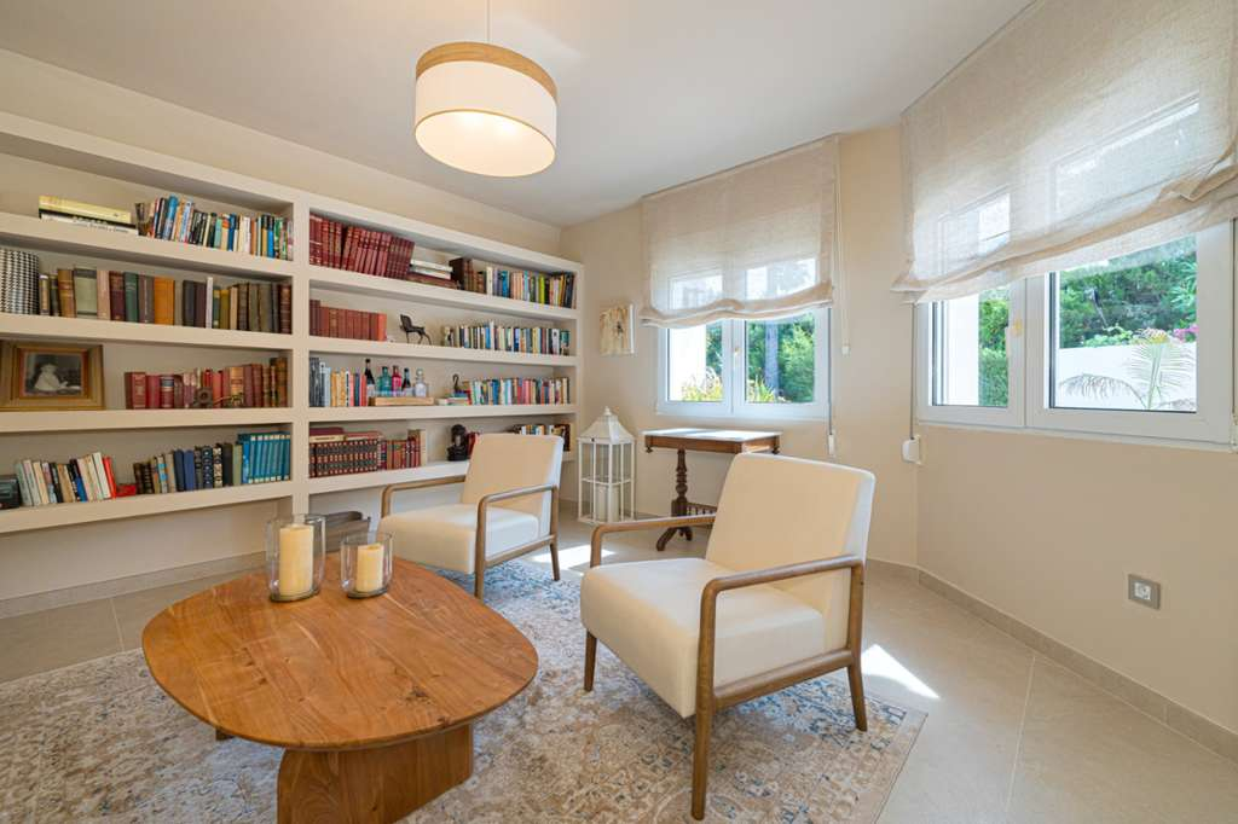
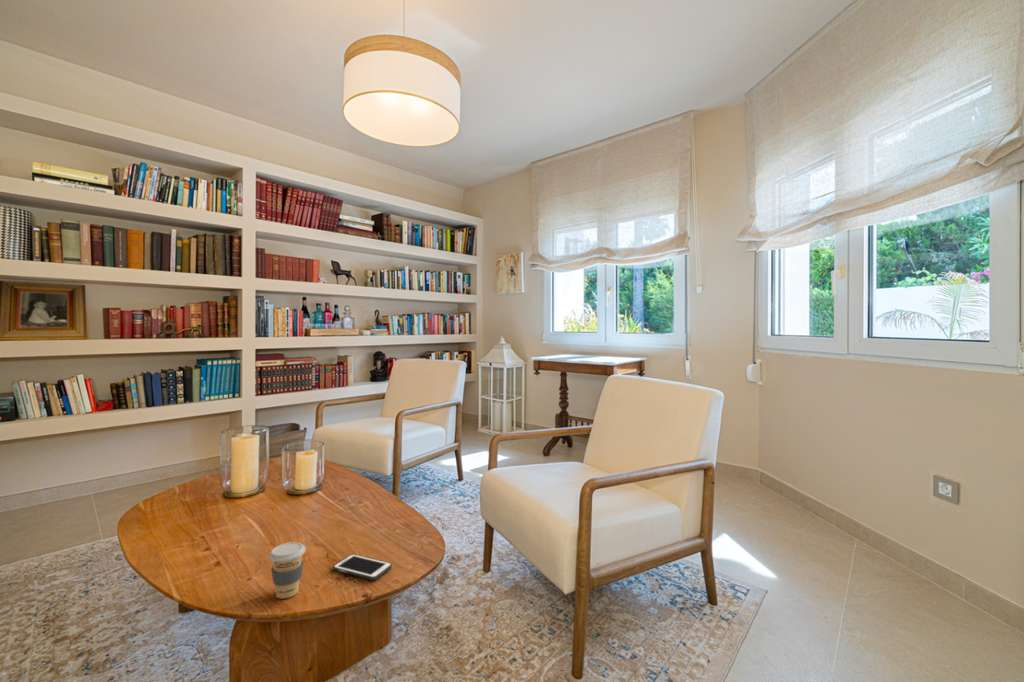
+ cell phone [332,553,393,581]
+ coffee cup [268,541,307,600]
